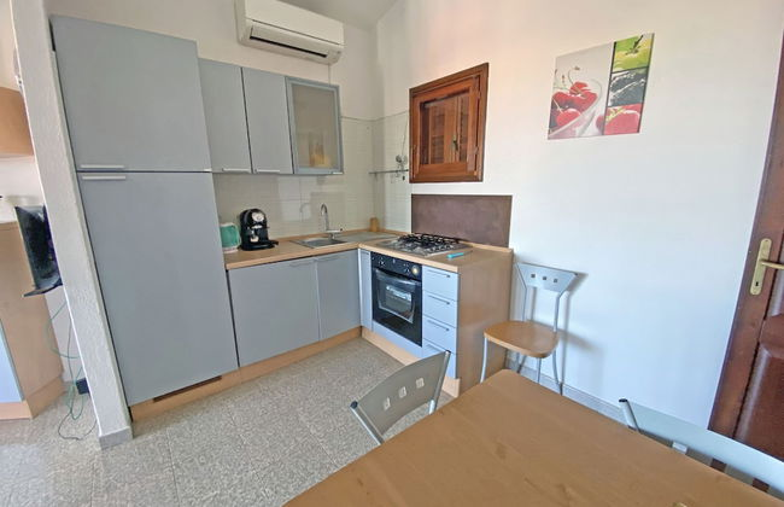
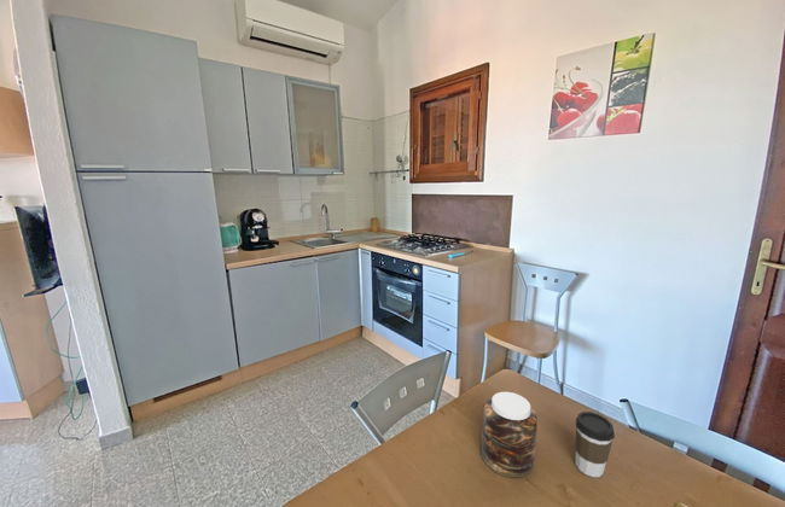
+ jar [481,391,539,479]
+ coffee cup [574,410,616,478]
